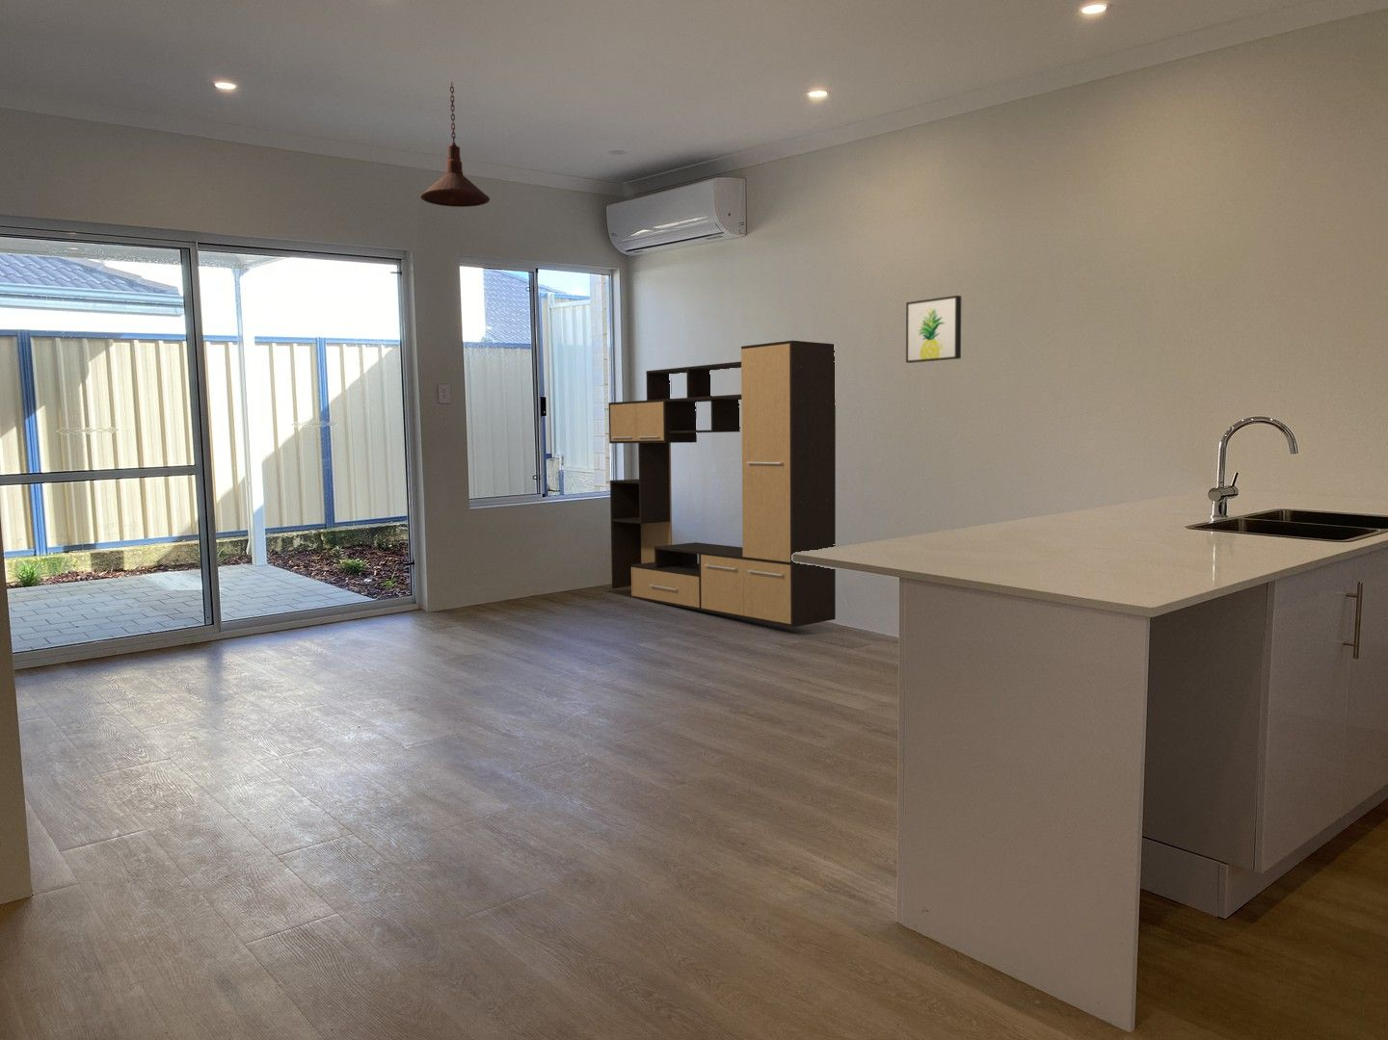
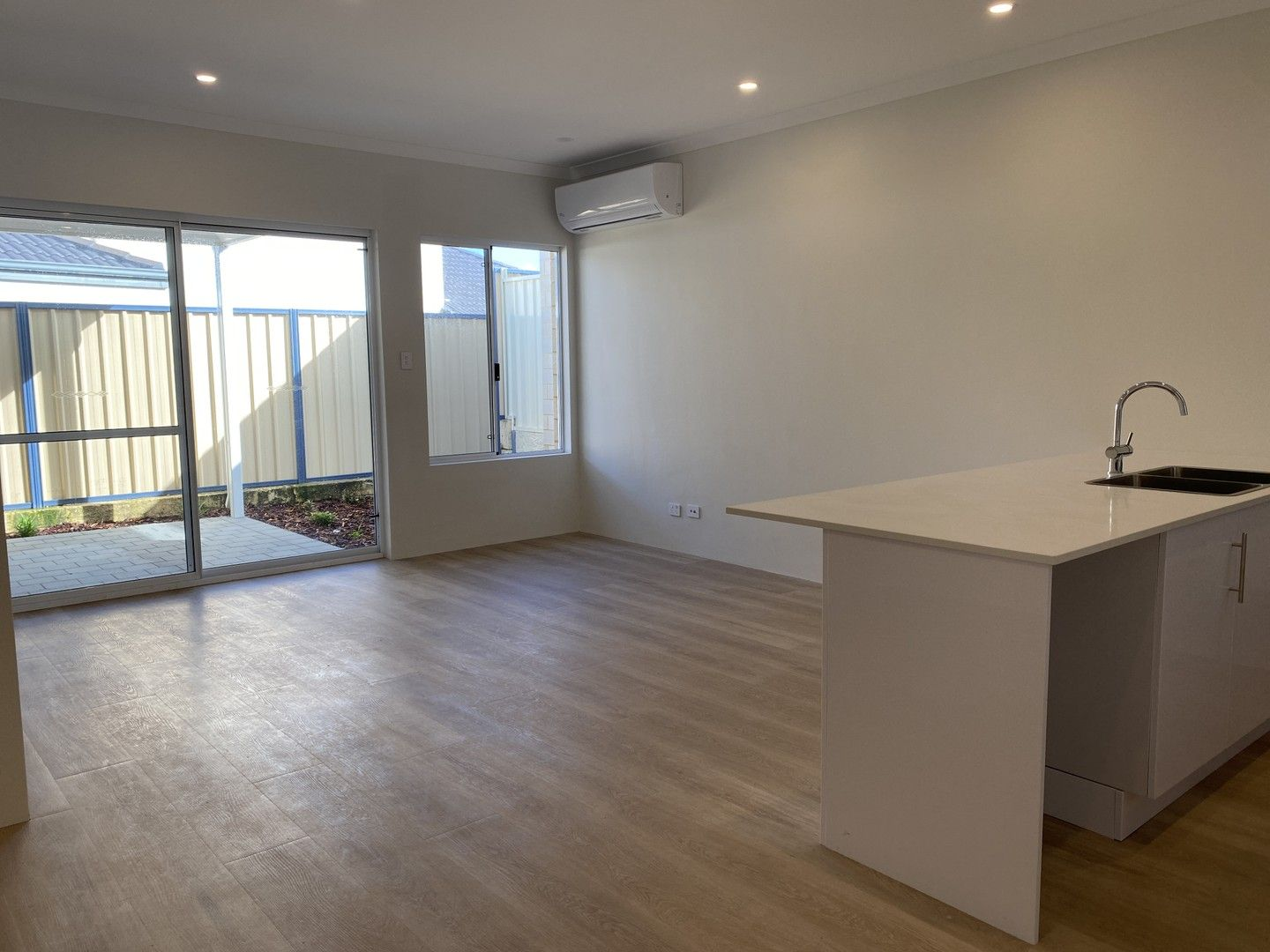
- wall art [905,295,962,364]
- media console [602,340,837,628]
- pendant light [420,81,491,208]
